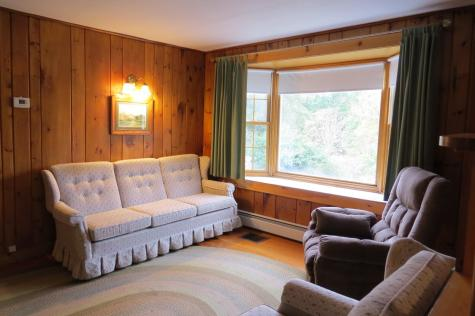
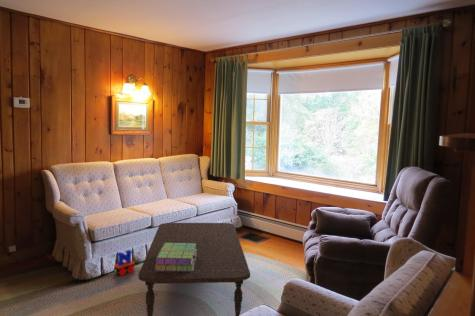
+ toy train [113,249,136,277]
+ stack of books [155,243,197,271]
+ coffee table [137,222,251,316]
